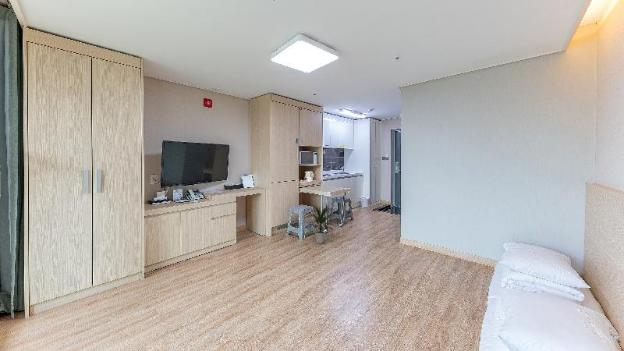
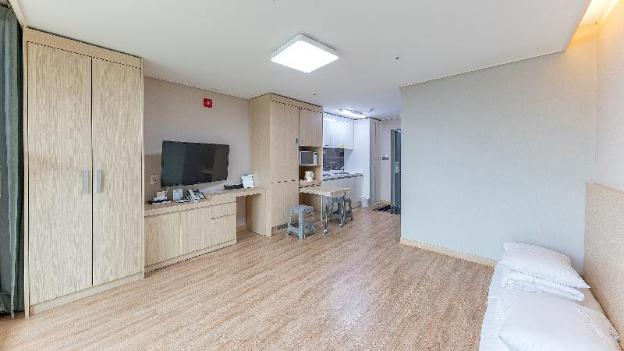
- indoor plant [307,204,335,244]
